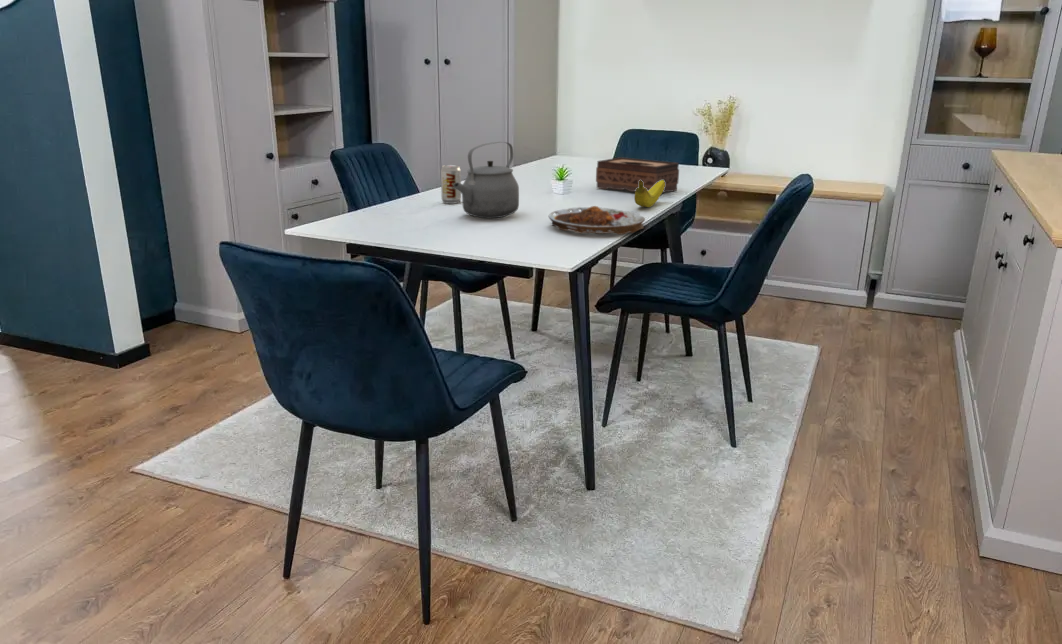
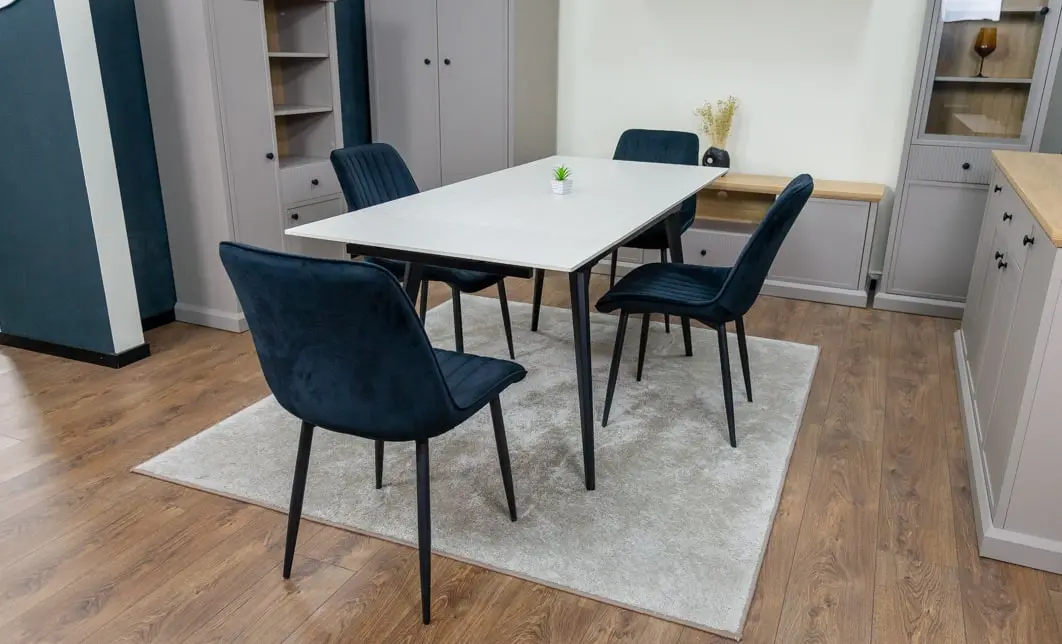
- tea kettle [453,141,520,219]
- fruit [634,180,665,208]
- plate [548,205,646,236]
- beverage can [440,164,462,205]
- tissue box [595,156,680,193]
